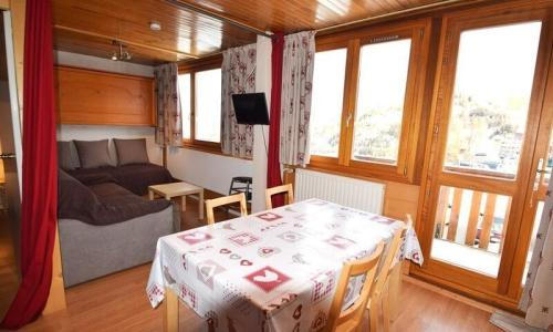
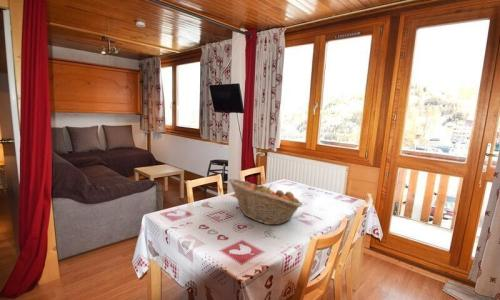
+ fruit basket [228,178,303,226]
